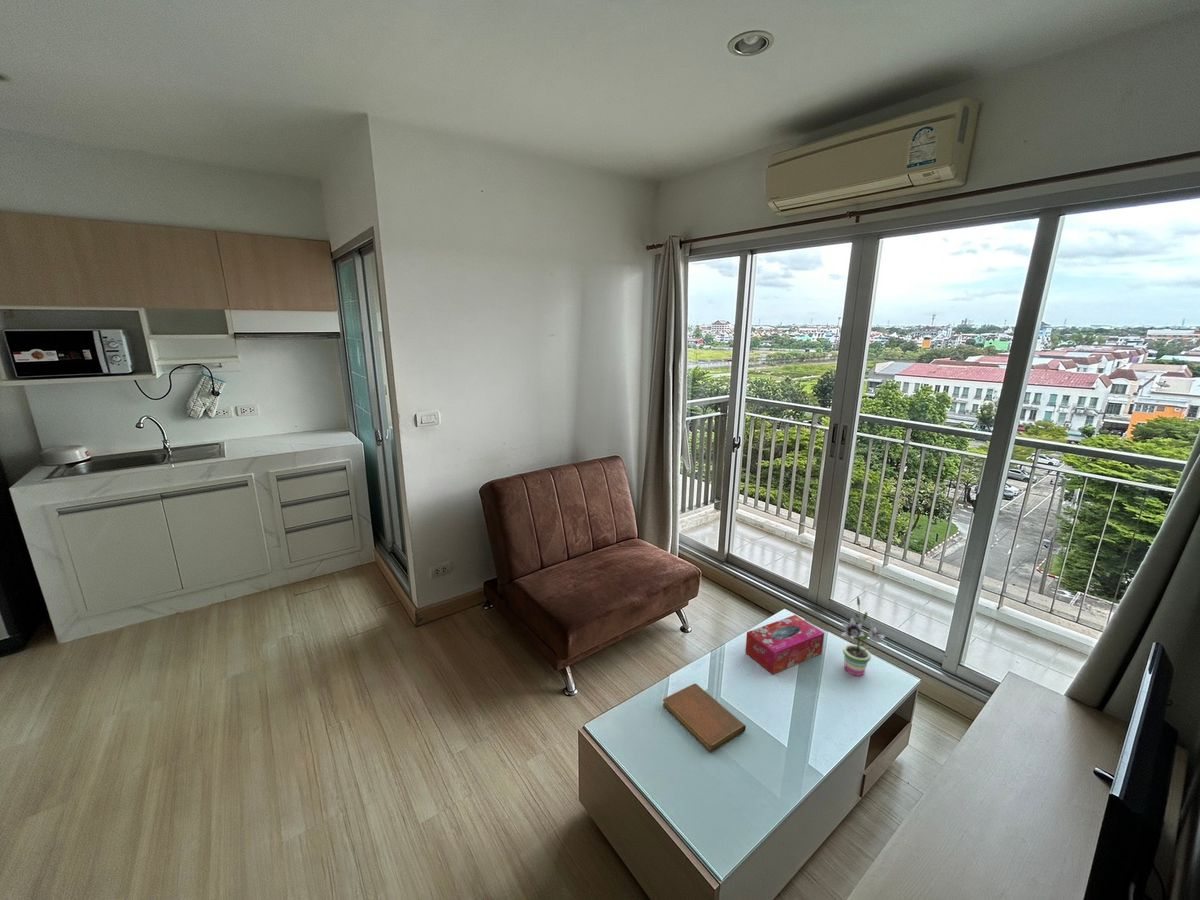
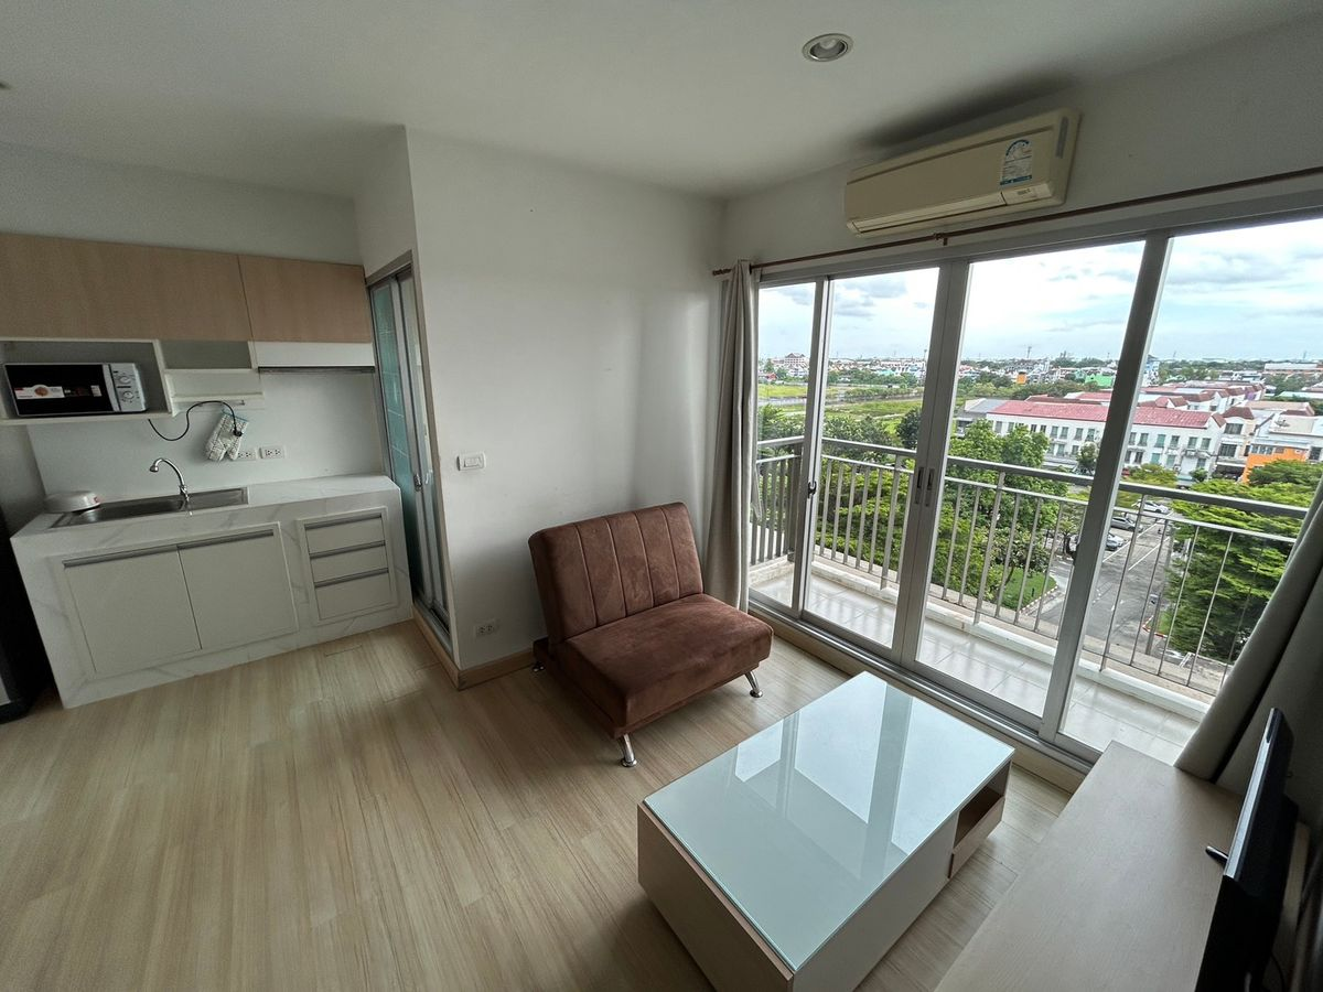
- potted plant [840,596,886,677]
- tissue box [744,614,825,675]
- notebook [662,683,747,753]
